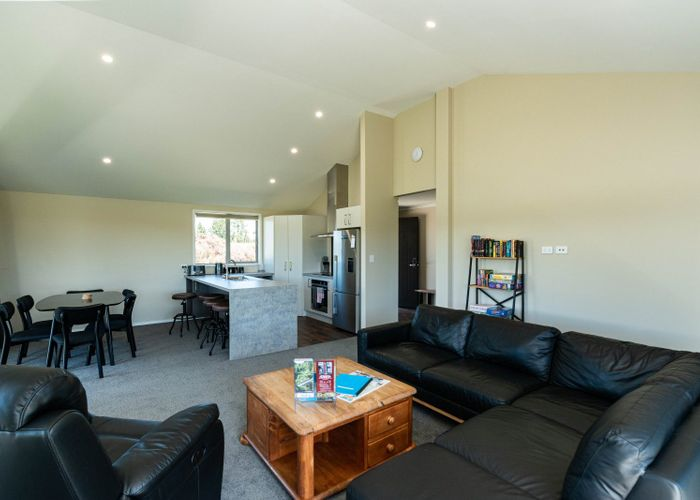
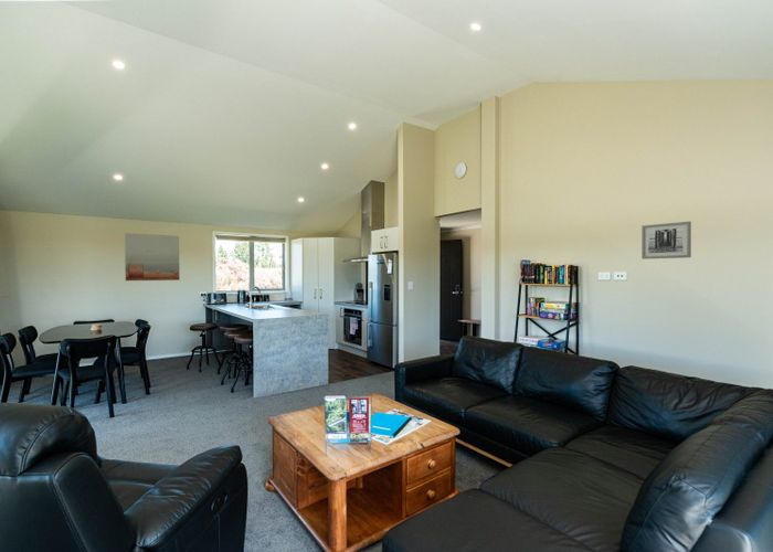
+ wall art [124,232,181,282]
+ wall art [640,221,692,261]
